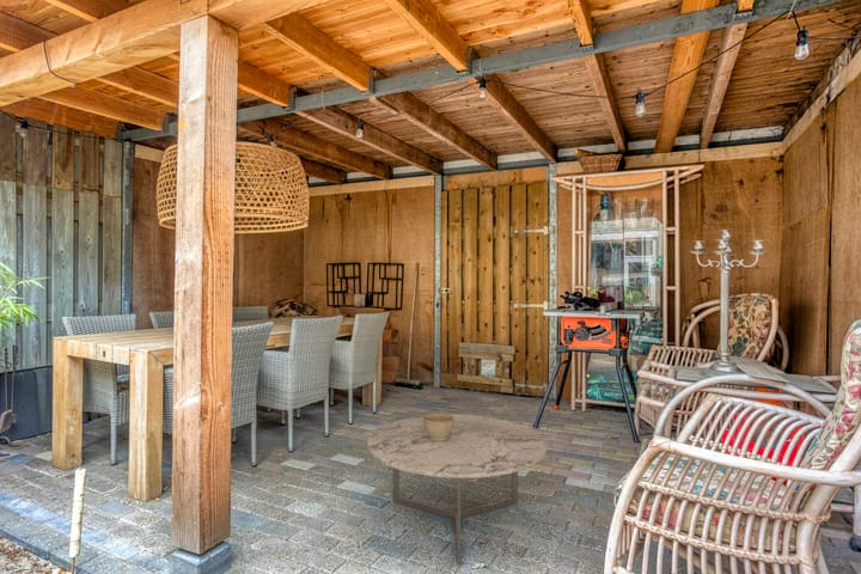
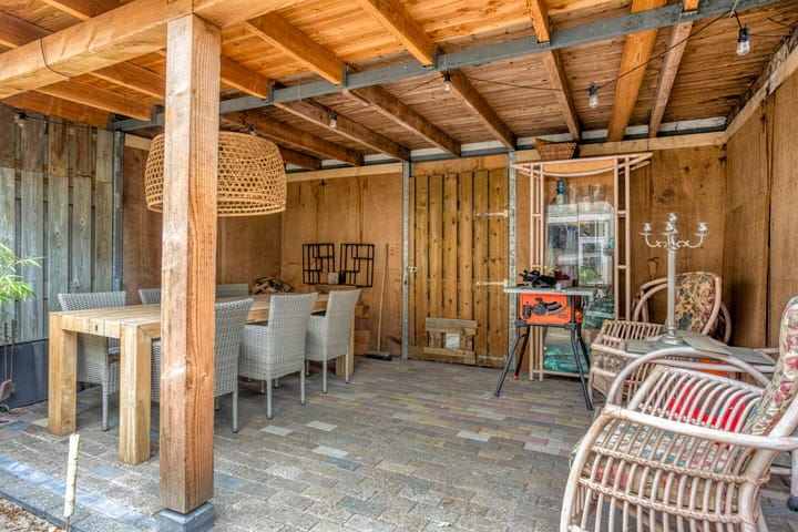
- planter bowl [423,413,454,441]
- coffee table [366,414,548,566]
